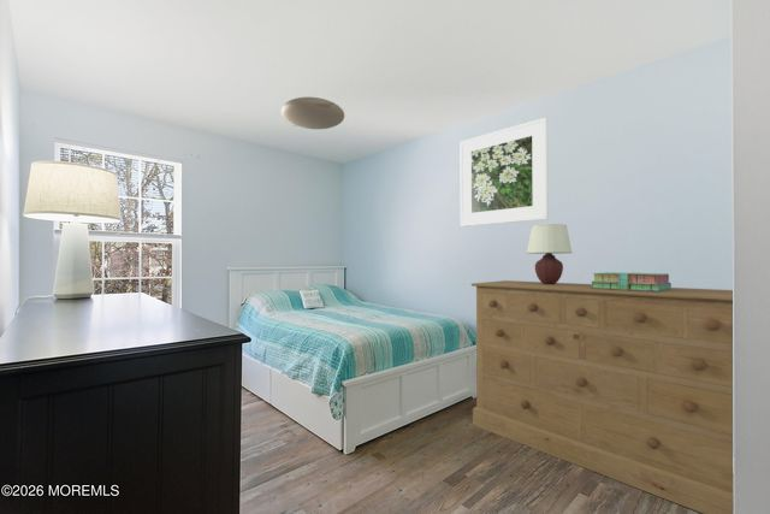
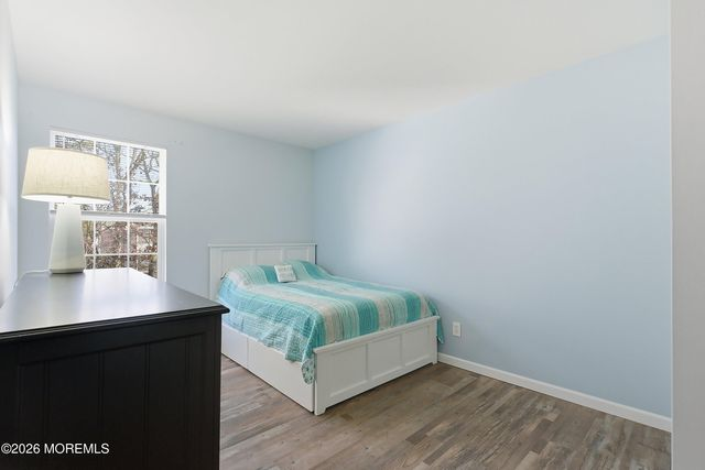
- stack of books [591,271,673,291]
- dresser [470,279,734,514]
- table lamp [526,223,573,284]
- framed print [460,117,550,228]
- ceiling light [280,96,345,130]
